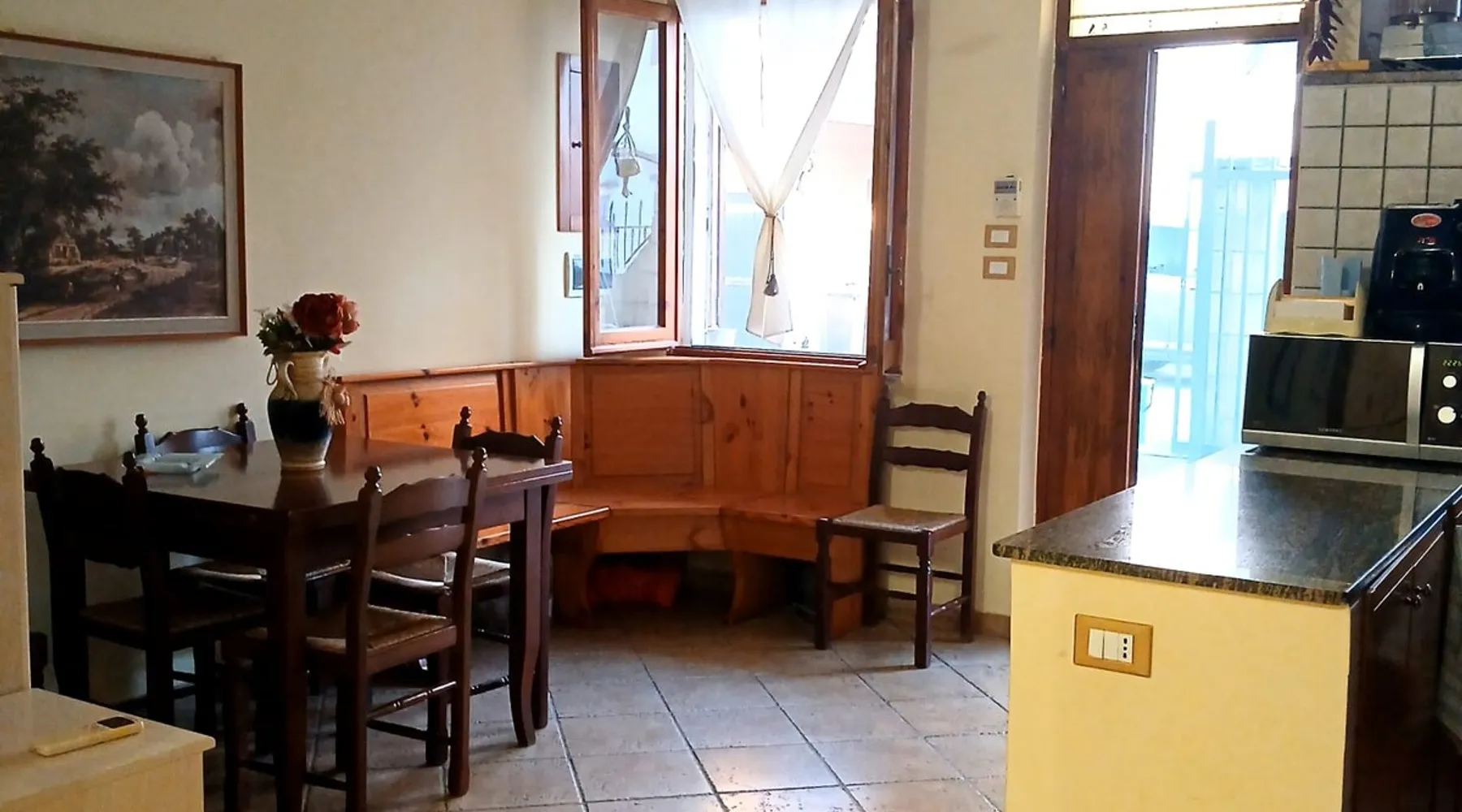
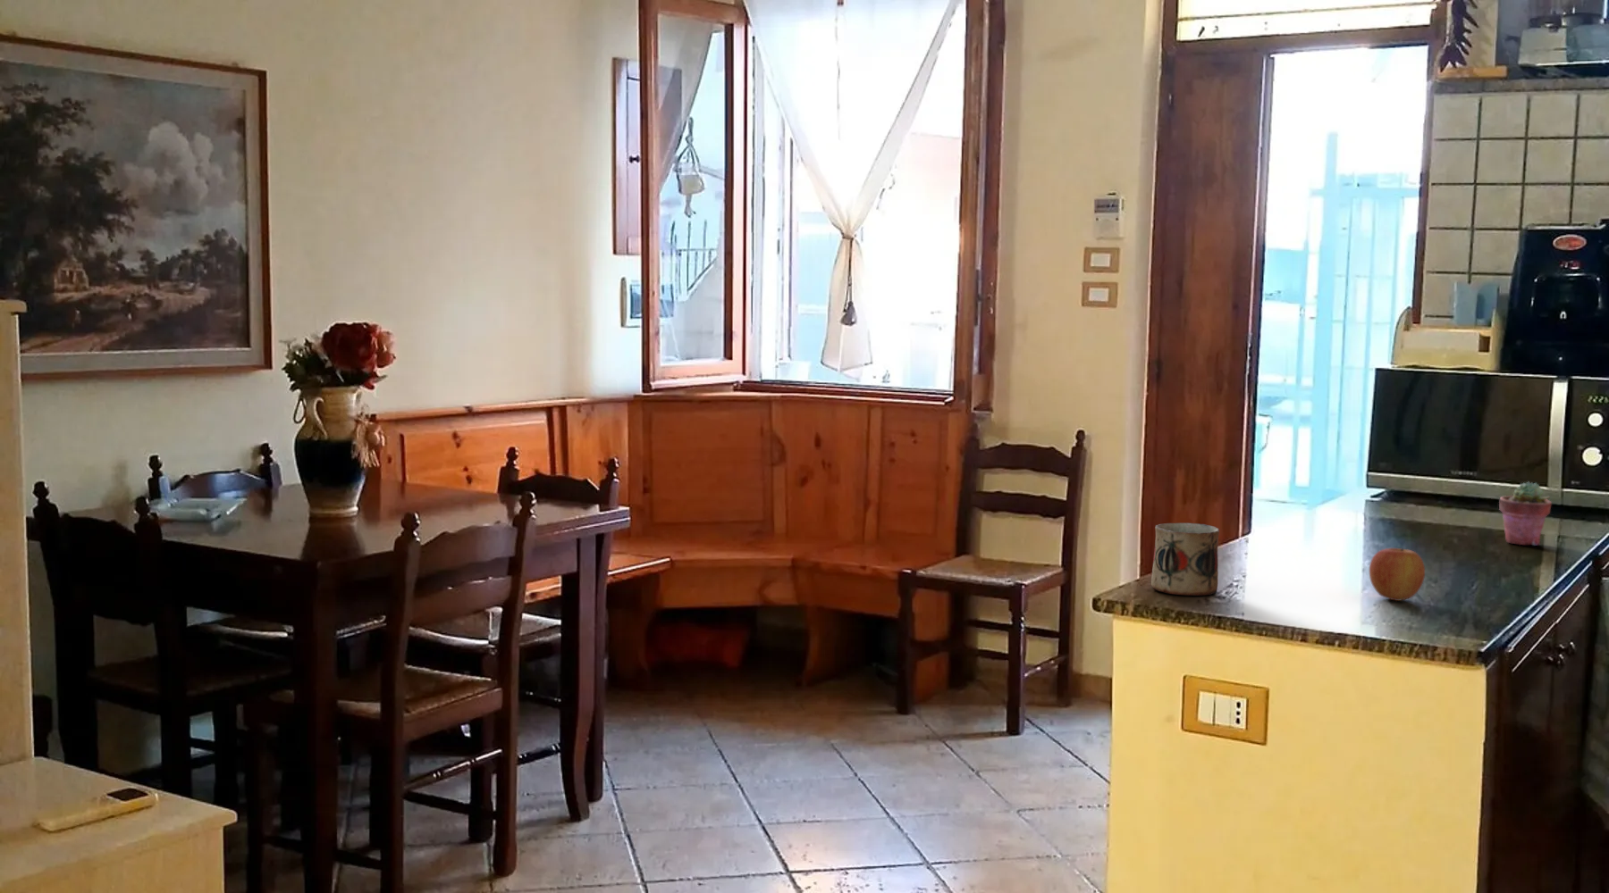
+ mug [1150,522,1221,596]
+ apple [1369,548,1425,602]
+ potted succulent [1498,481,1553,545]
